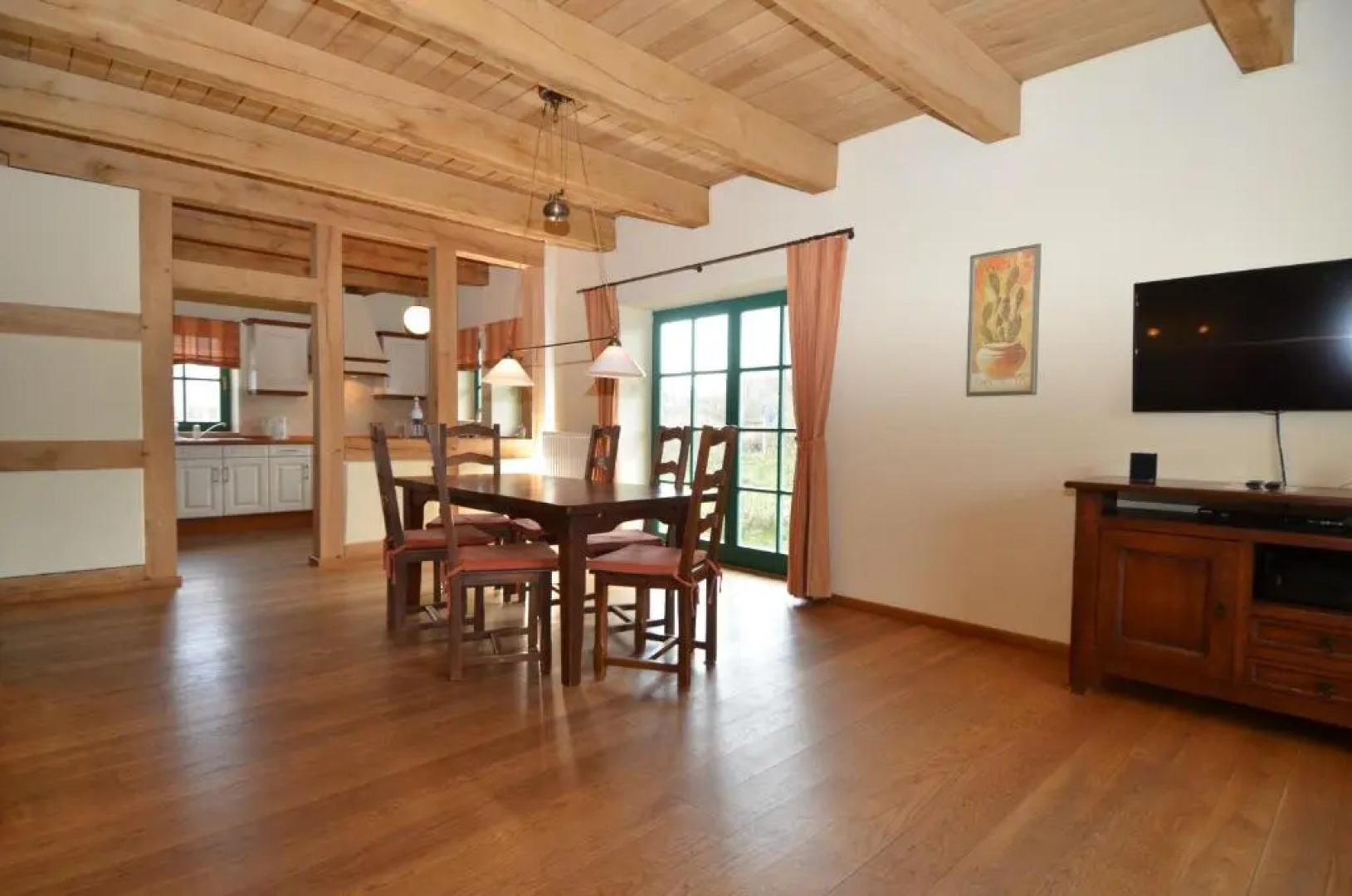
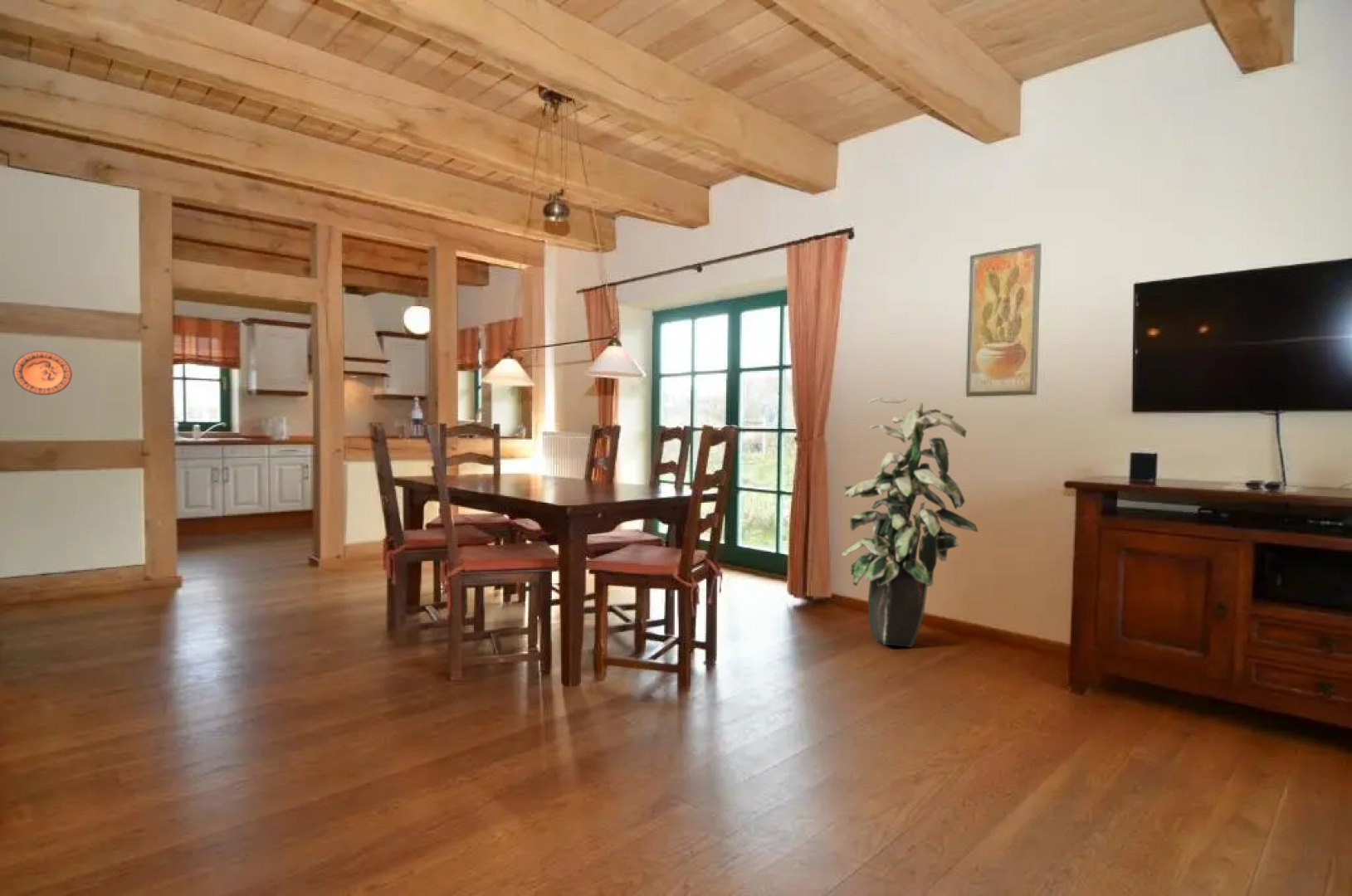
+ indoor plant [841,395,979,648]
+ decorative plate [12,350,73,396]
